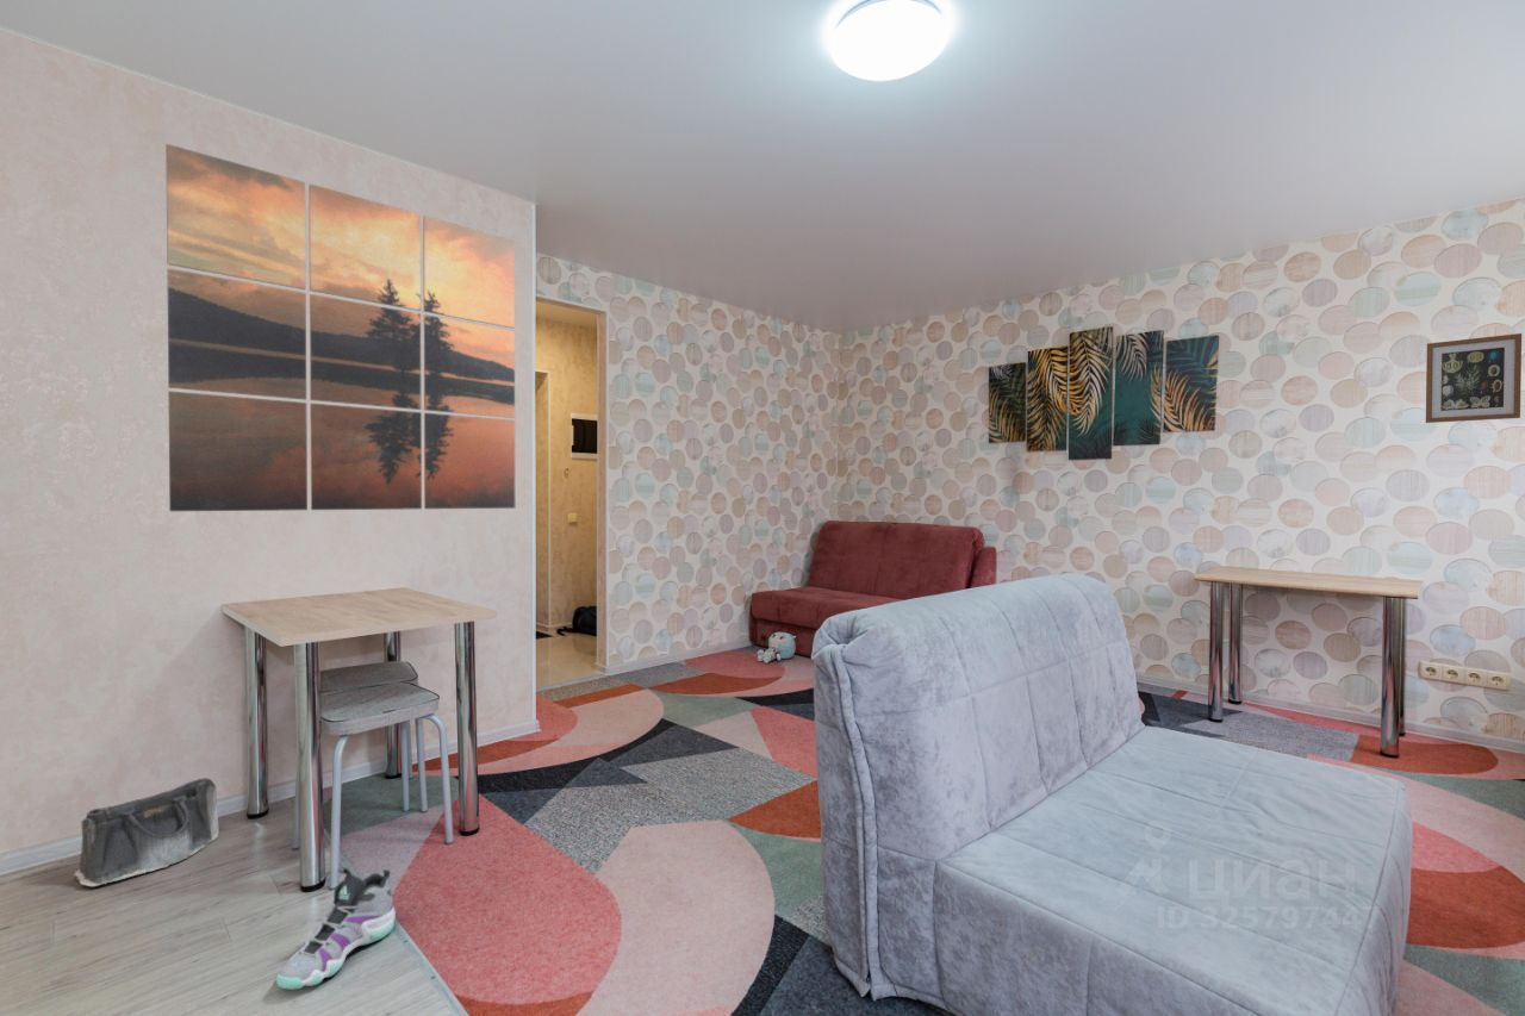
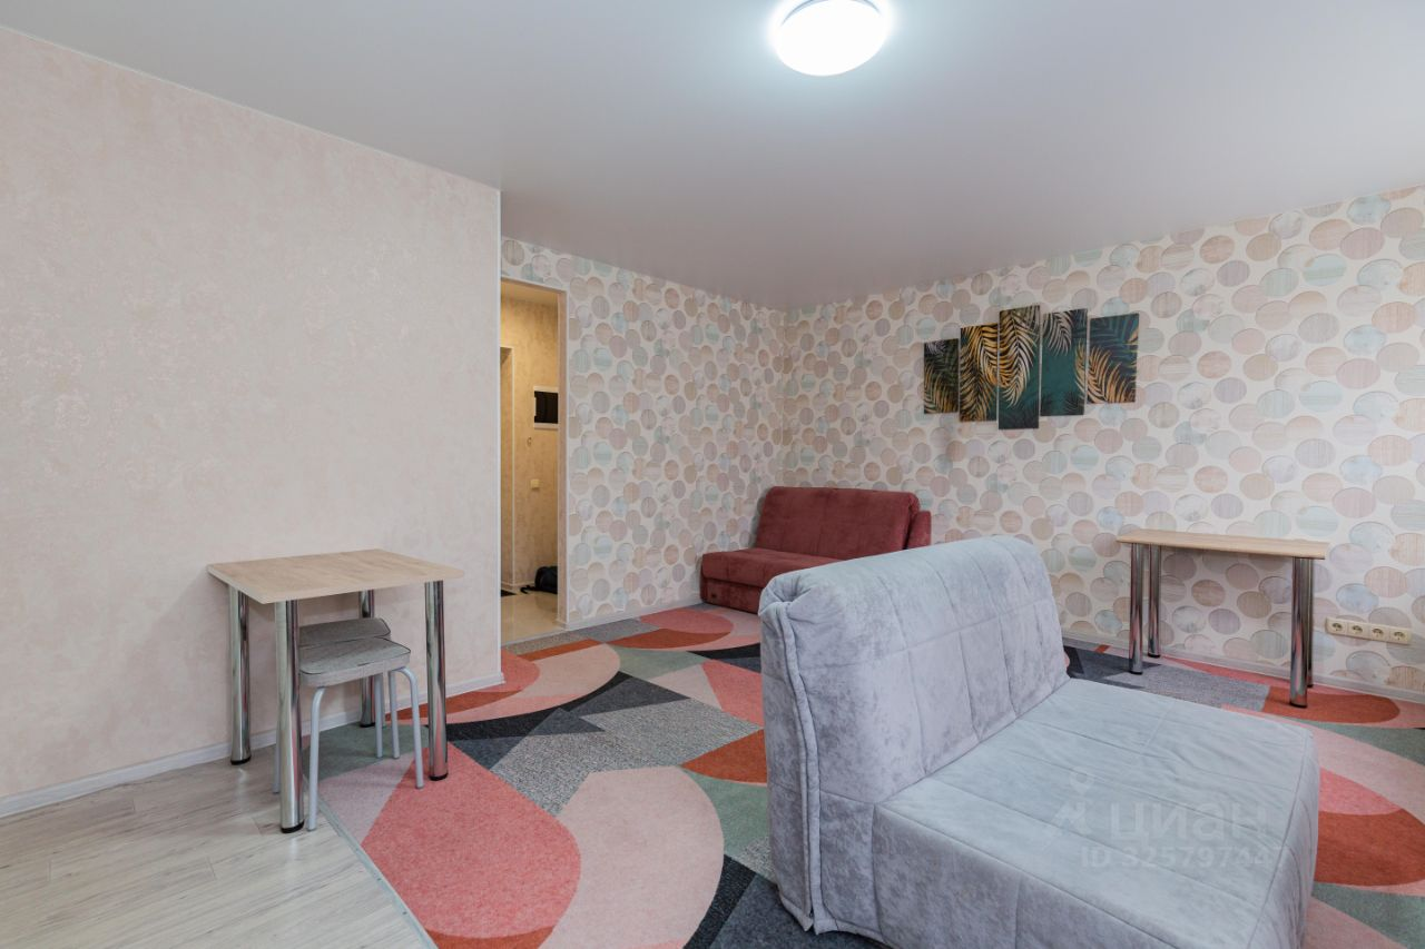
- wall art [164,143,516,512]
- plush toy [757,631,797,665]
- saddlebag [73,777,220,887]
- wall art [1425,332,1523,424]
- sneaker [275,867,397,991]
